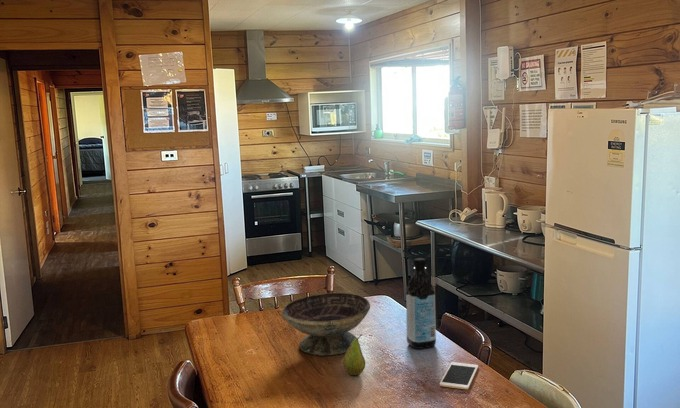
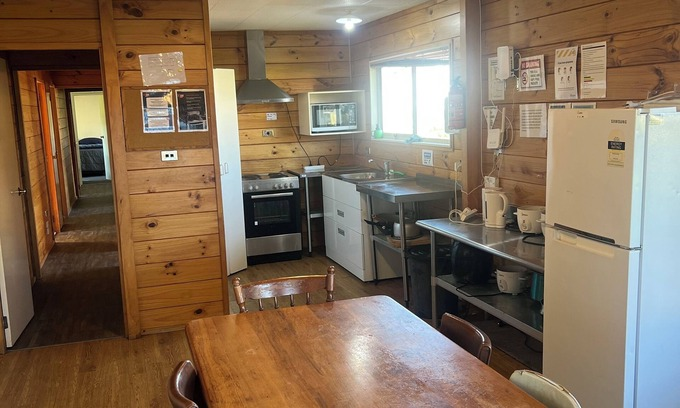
- water bottle [405,257,437,350]
- decorative bowl [281,292,371,357]
- fruit [342,333,366,376]
- cell phone [439,361,479,390]
